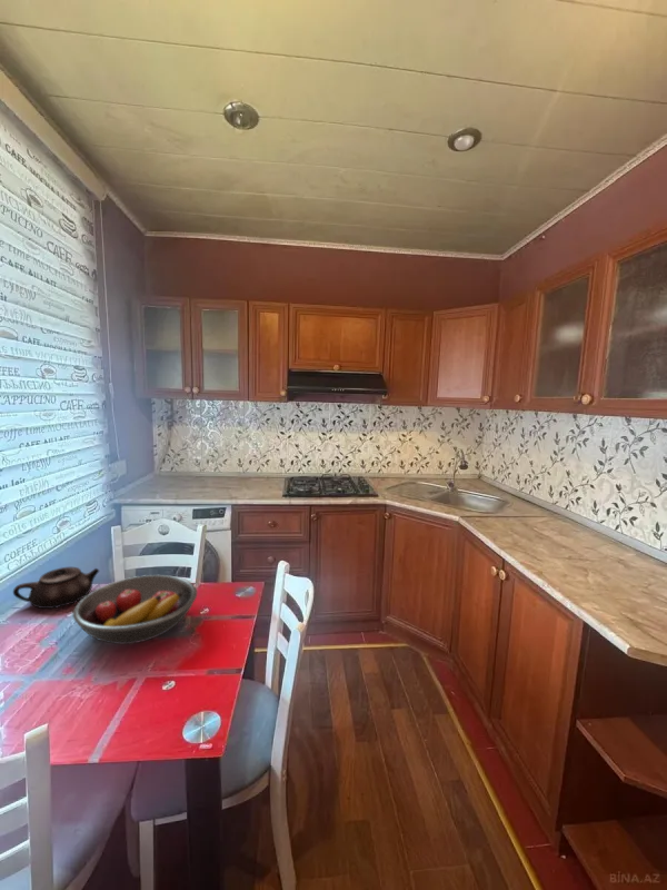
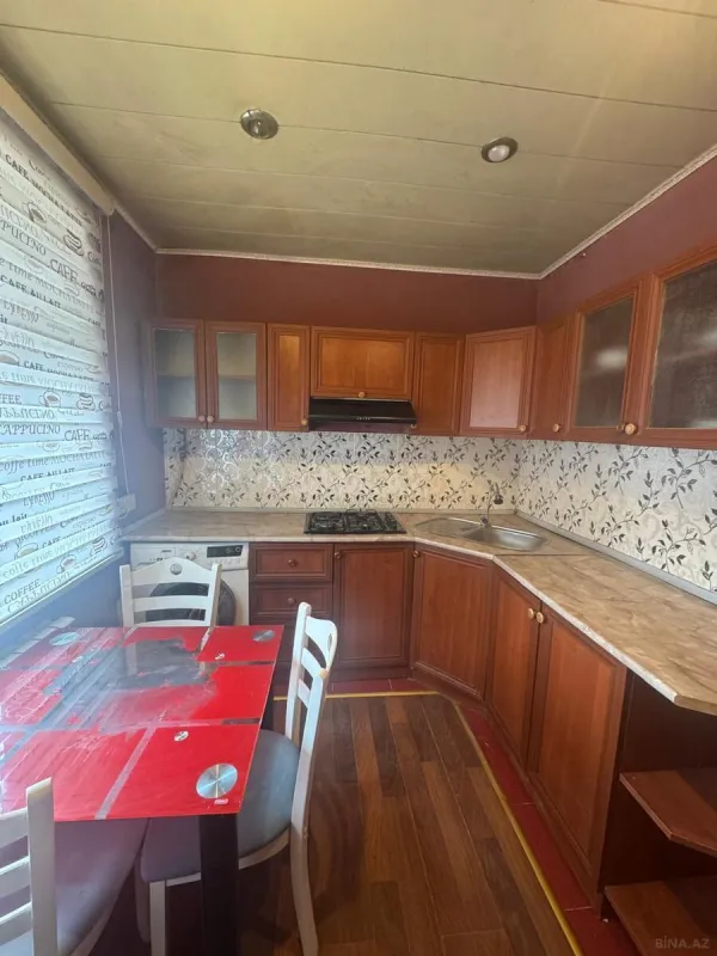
- teapot [12,566,100,610]
- fruit bowl [71,574,198,645]
